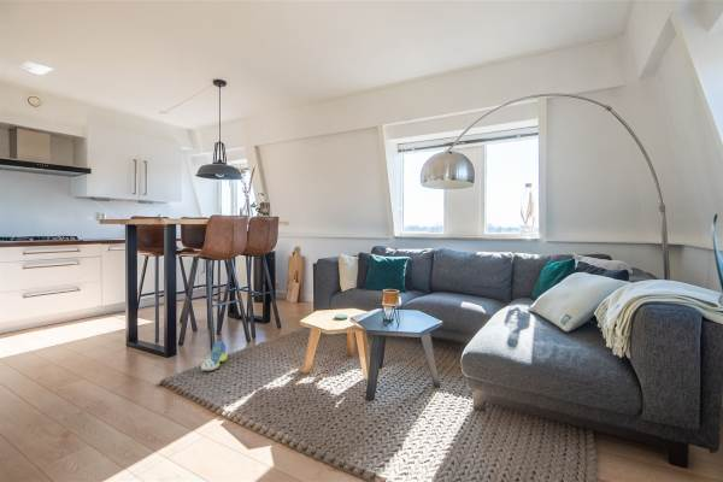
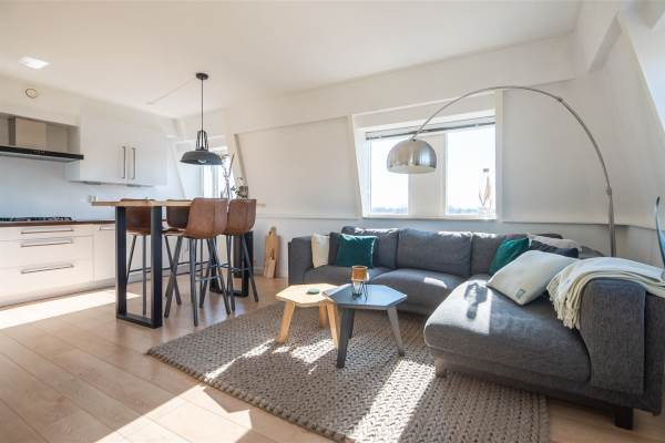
- sneaker [200,340,228,371]
